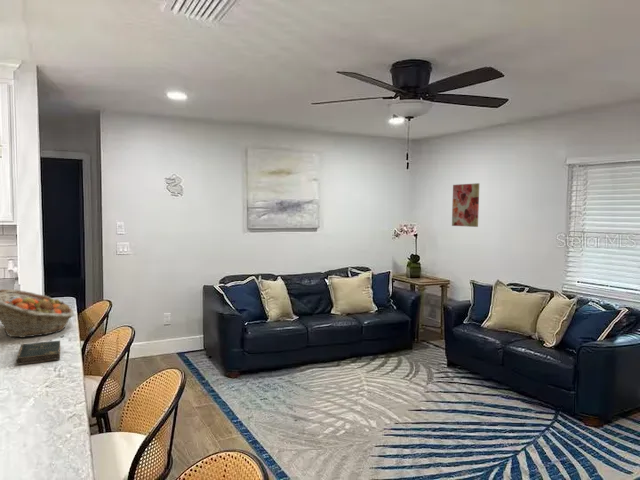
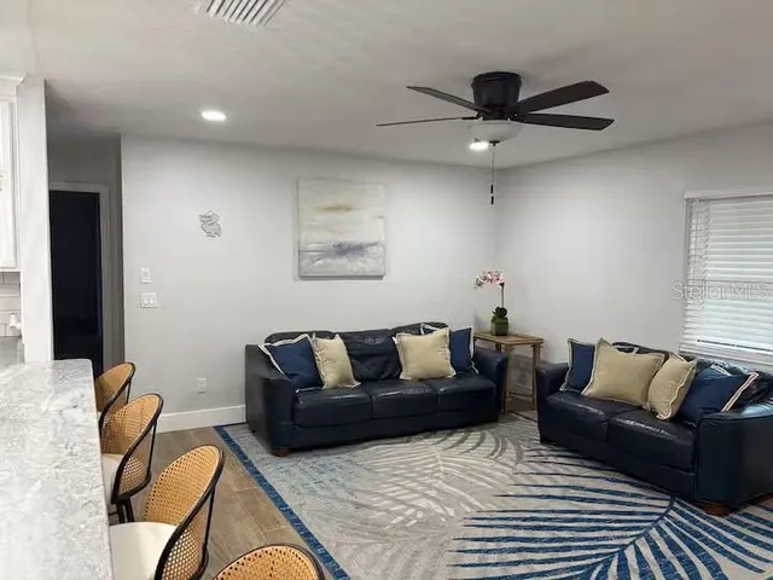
- fruit basket [0,288,75,338]
- wall art [451,182,480,228]
- bible [15,340,61,366]
